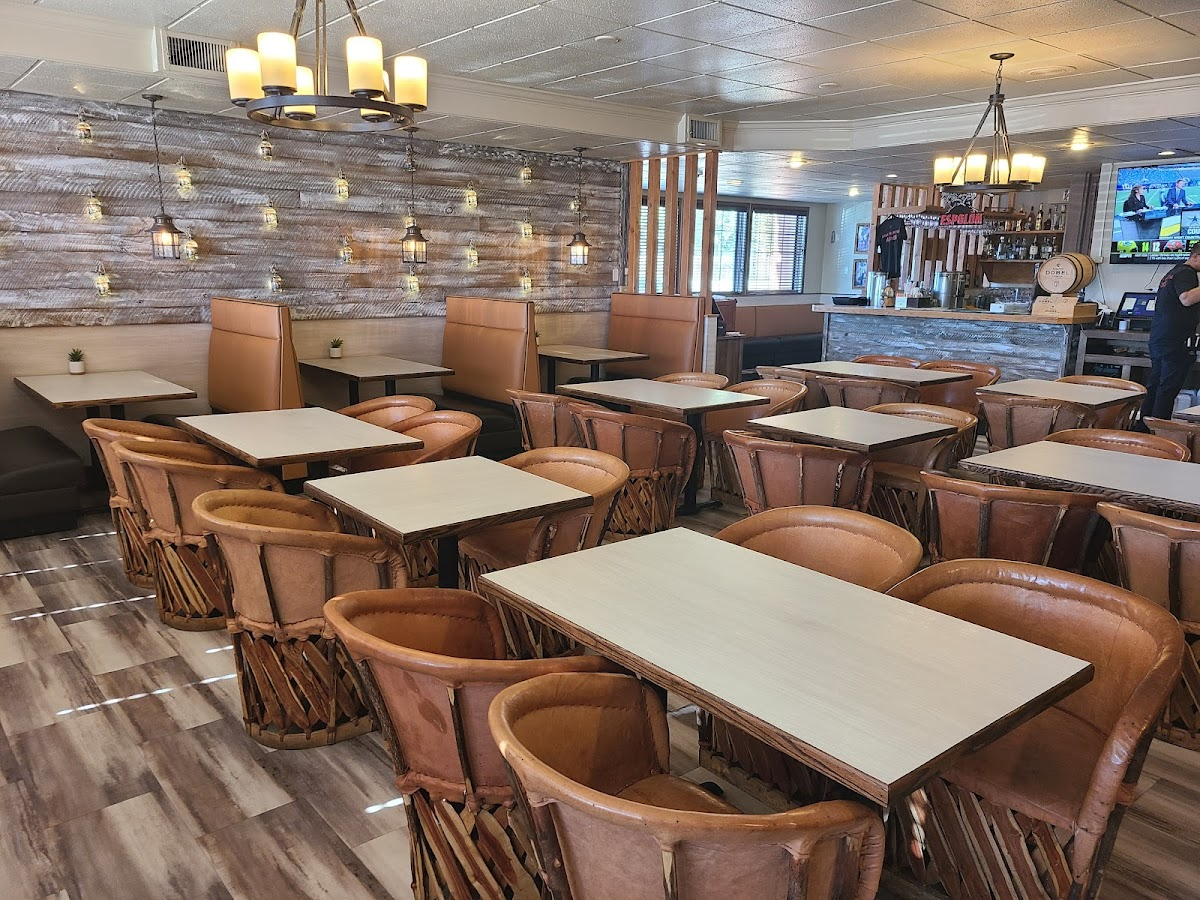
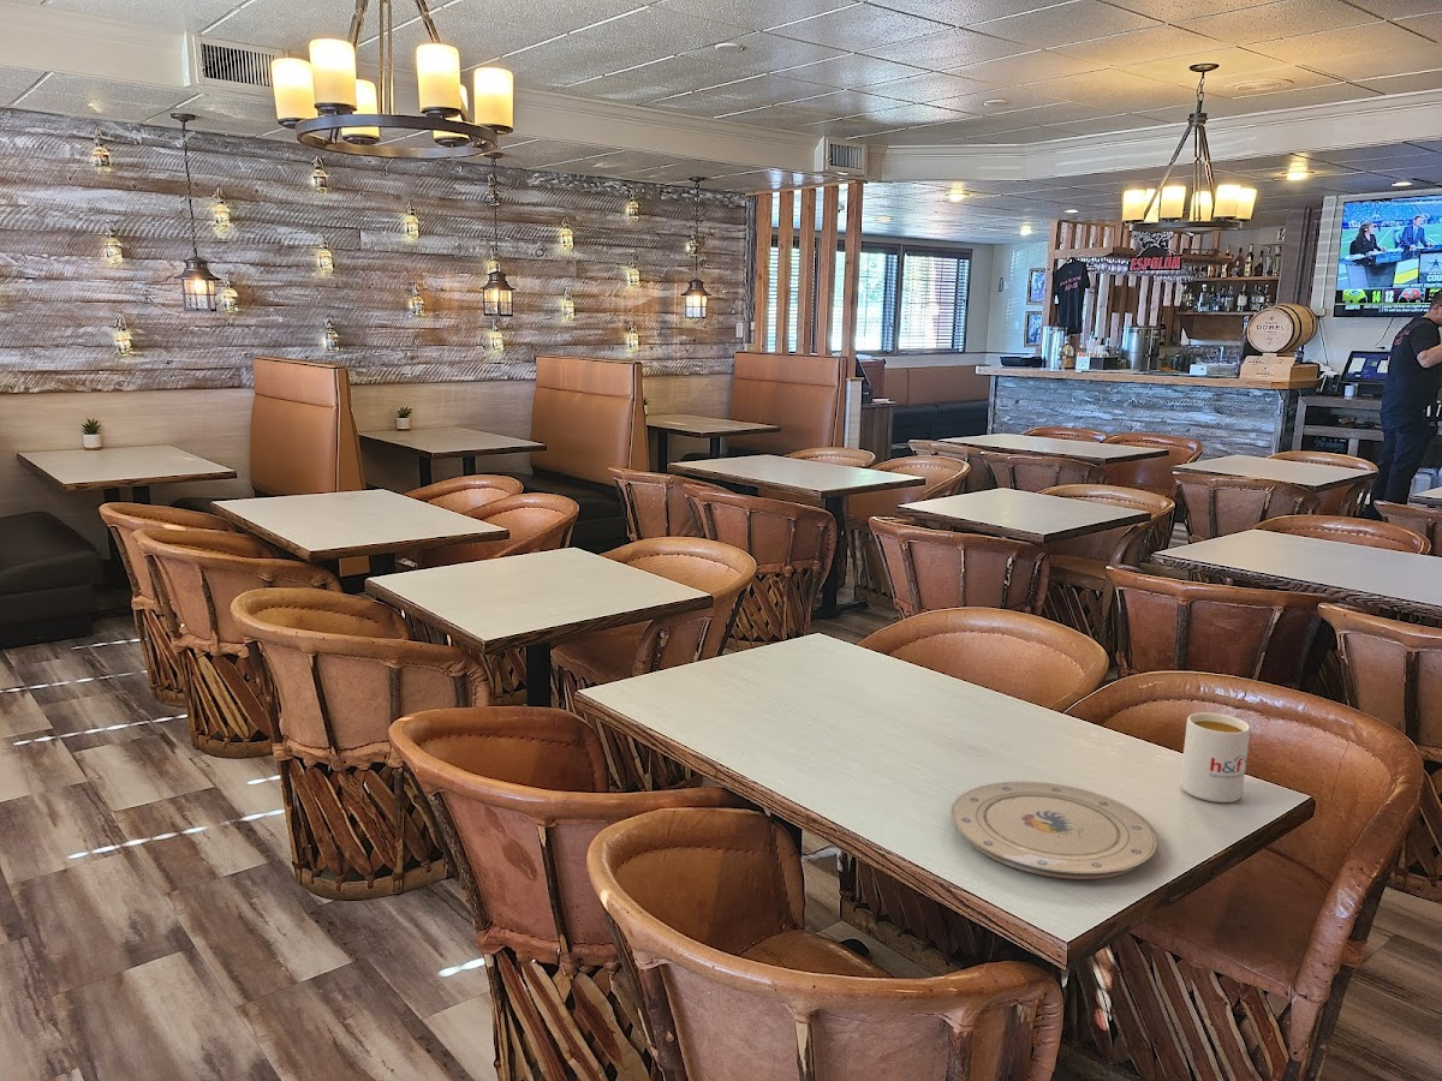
+ plate [949,780,1160,880]
+ mug [1179,711,1251,804]
